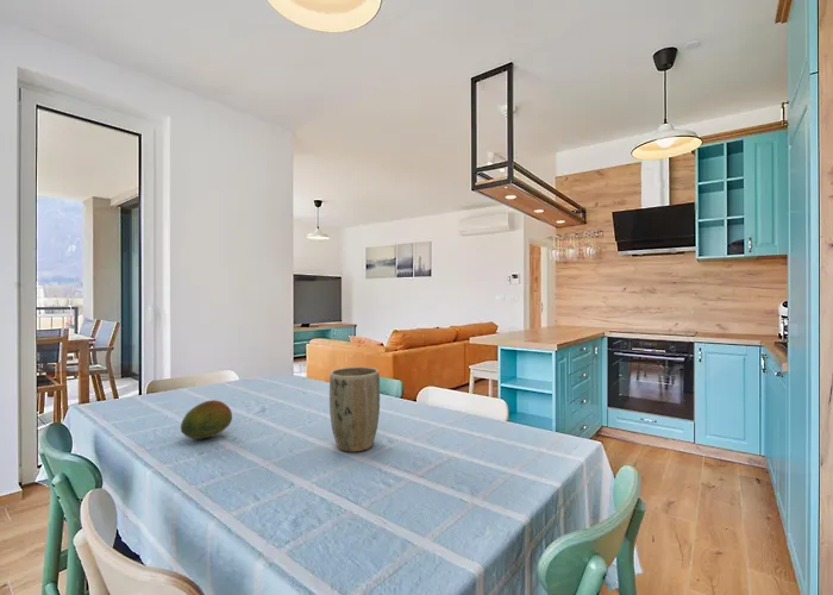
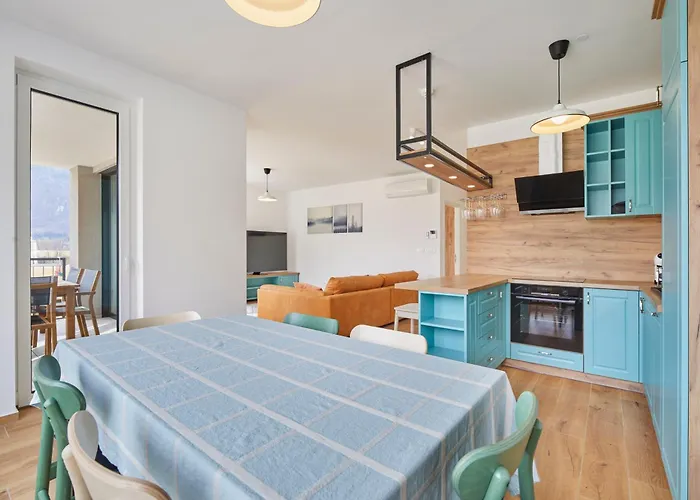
- fruit [180,399,233,440]
- plant pot [328,365,381,453]
